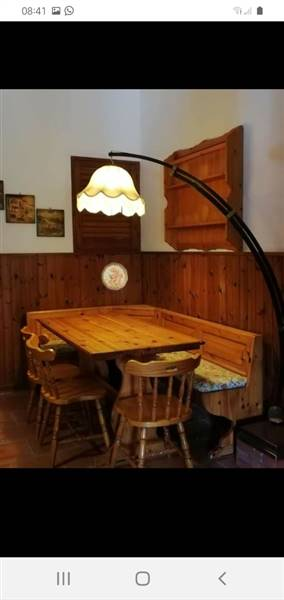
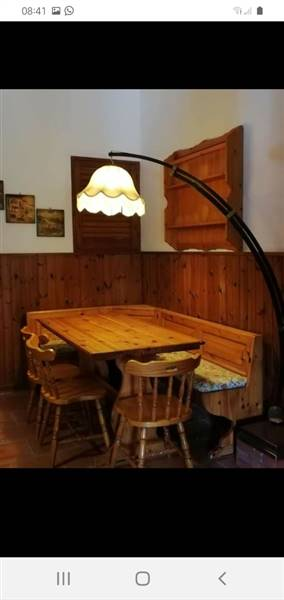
- decorative plate [101,261,129,291]
